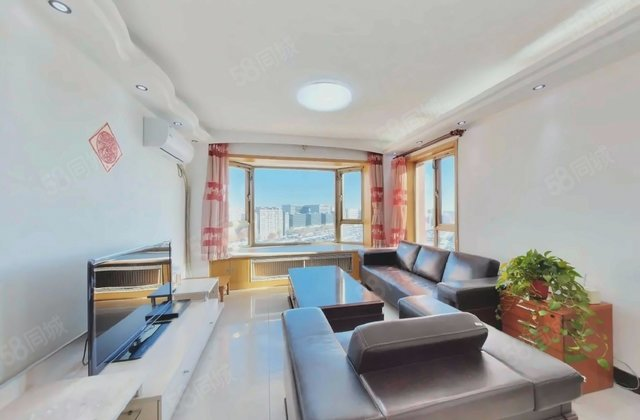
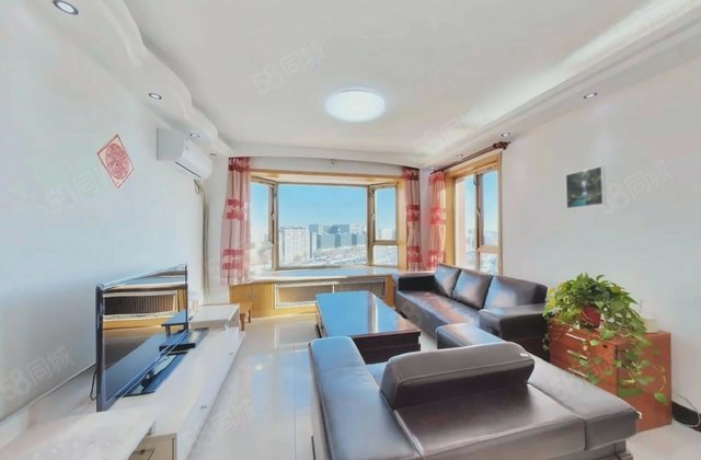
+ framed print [564,164,608,210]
